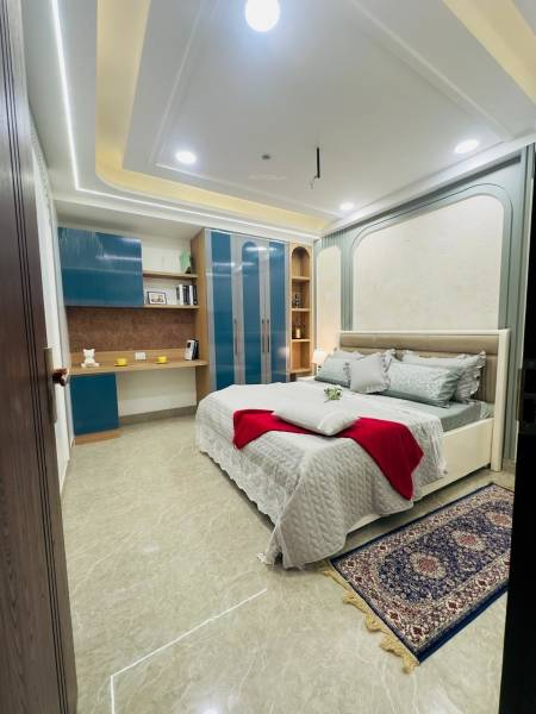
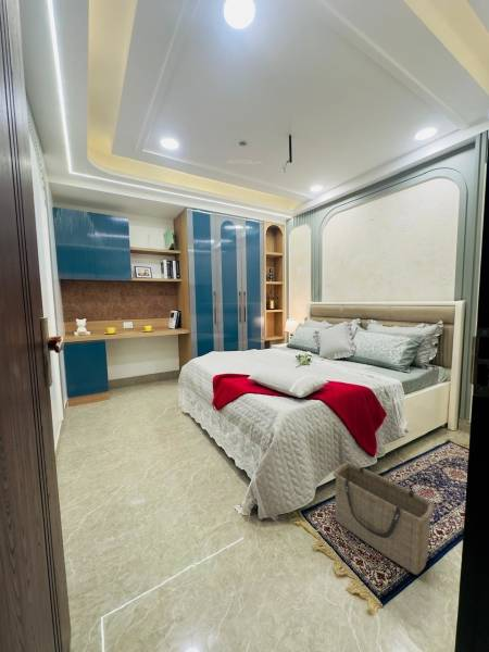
+ basket [333,461,436,576]
